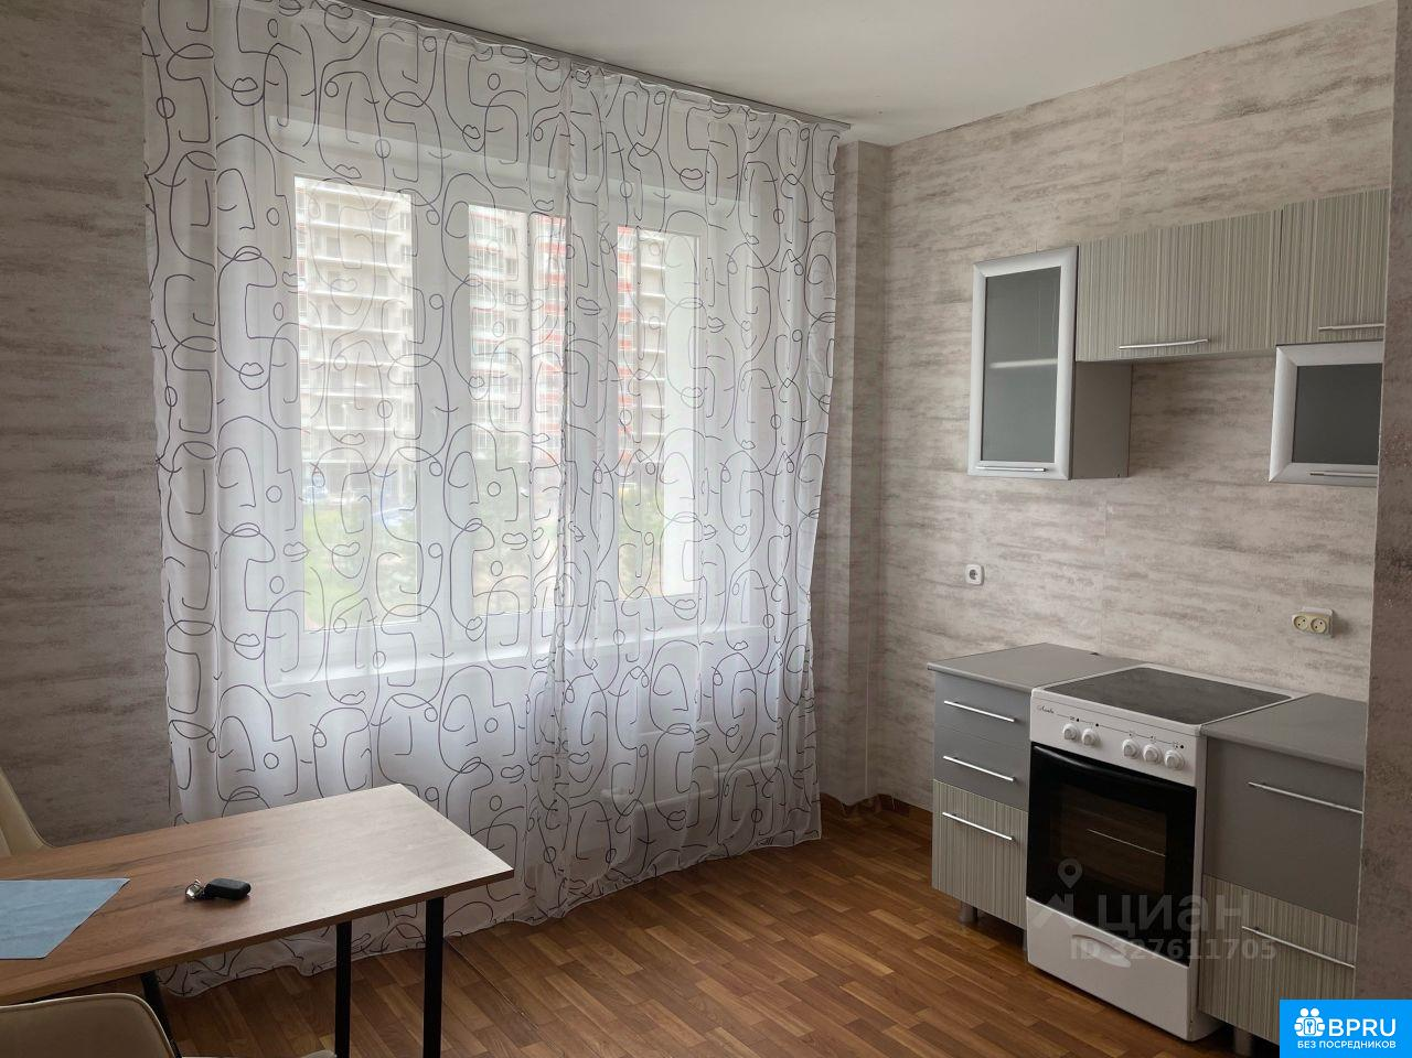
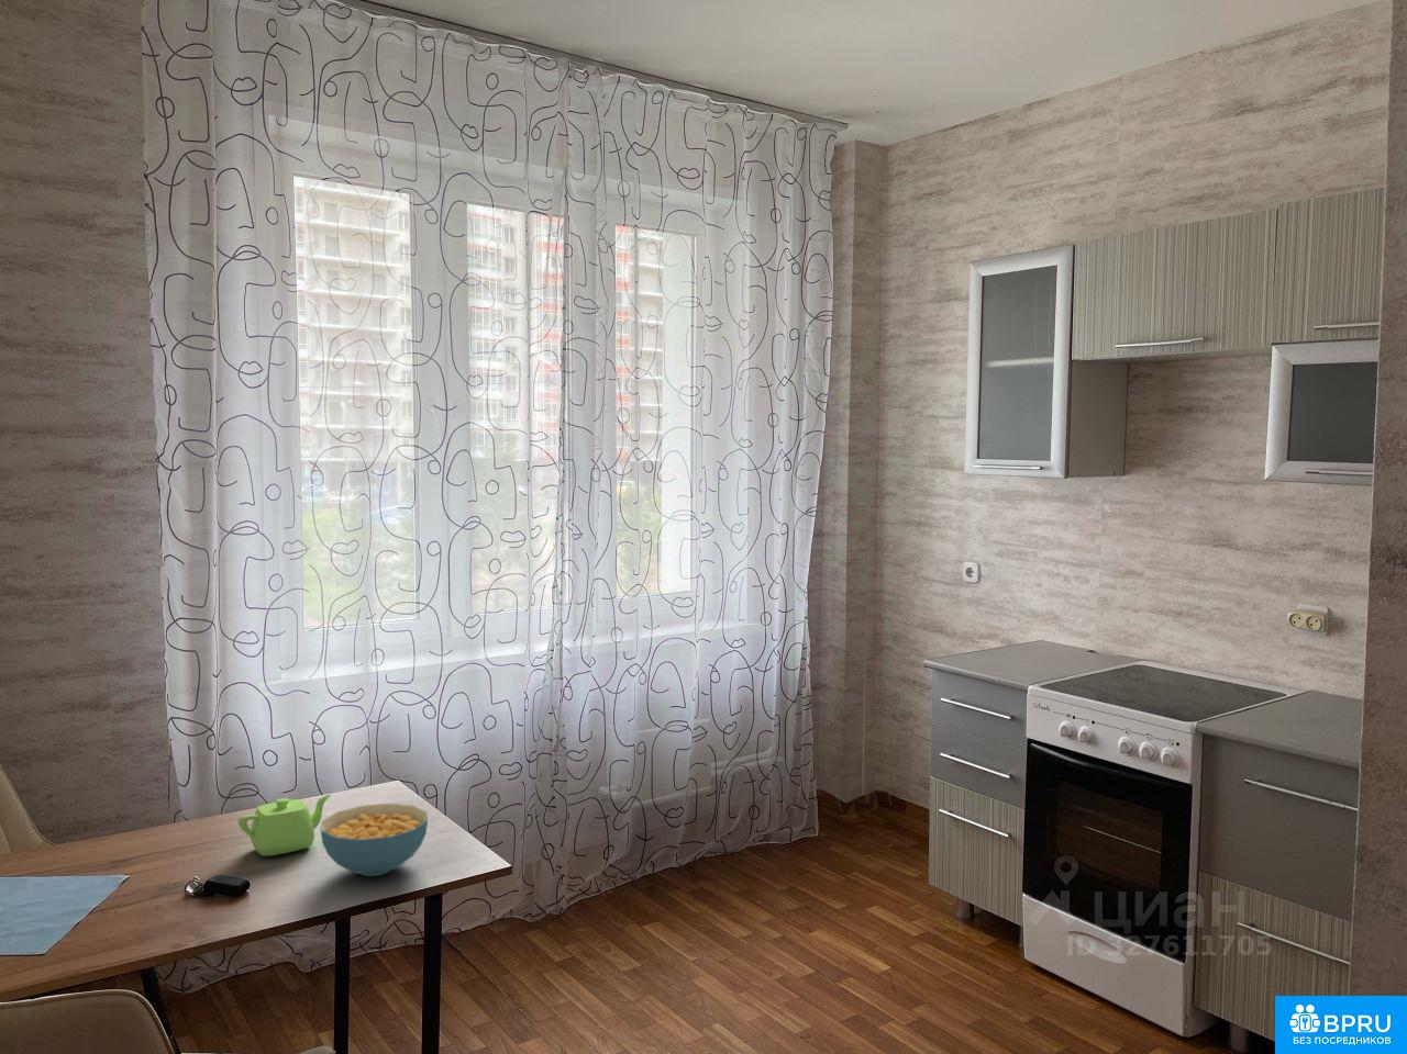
+ teapot [237,794,332,857]
+ cereal bowl [320,803,429,877]
